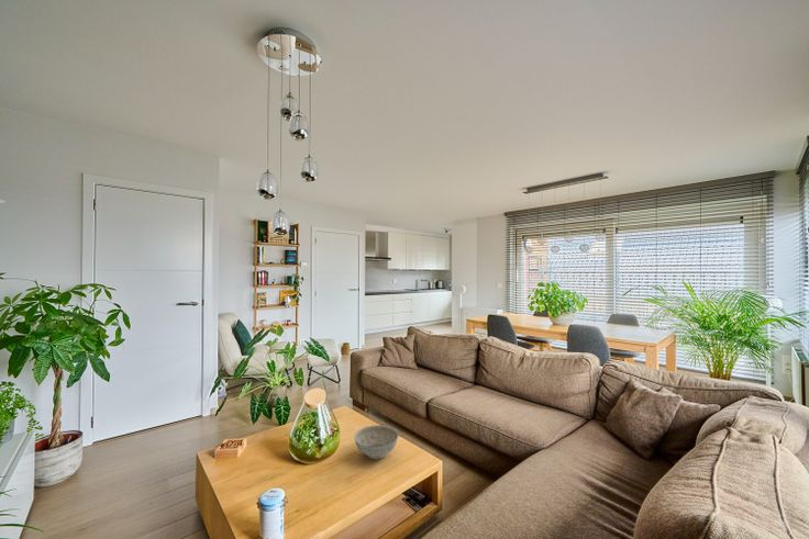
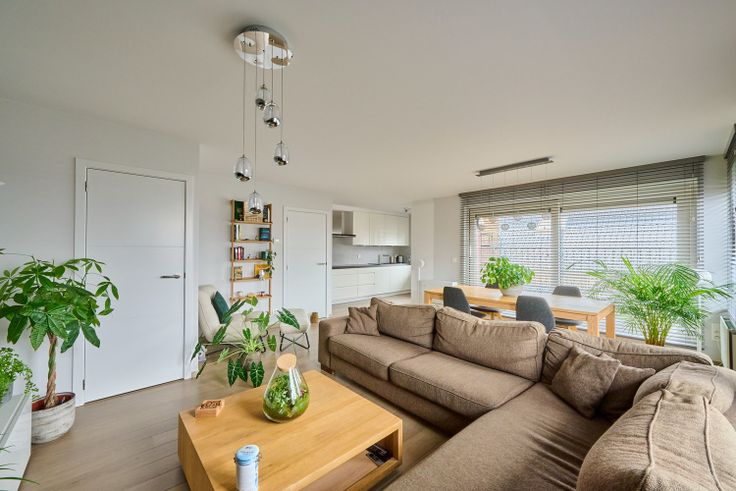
- decorative bowl [353,424,399,461]
